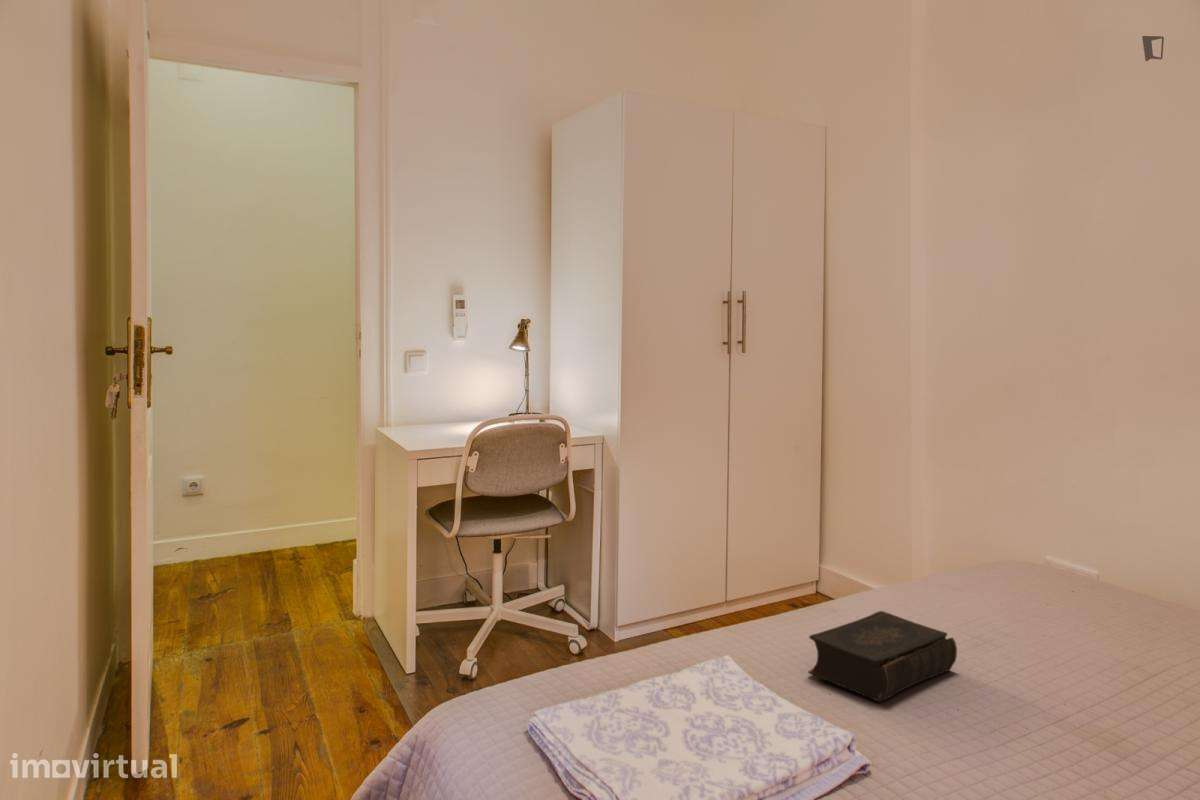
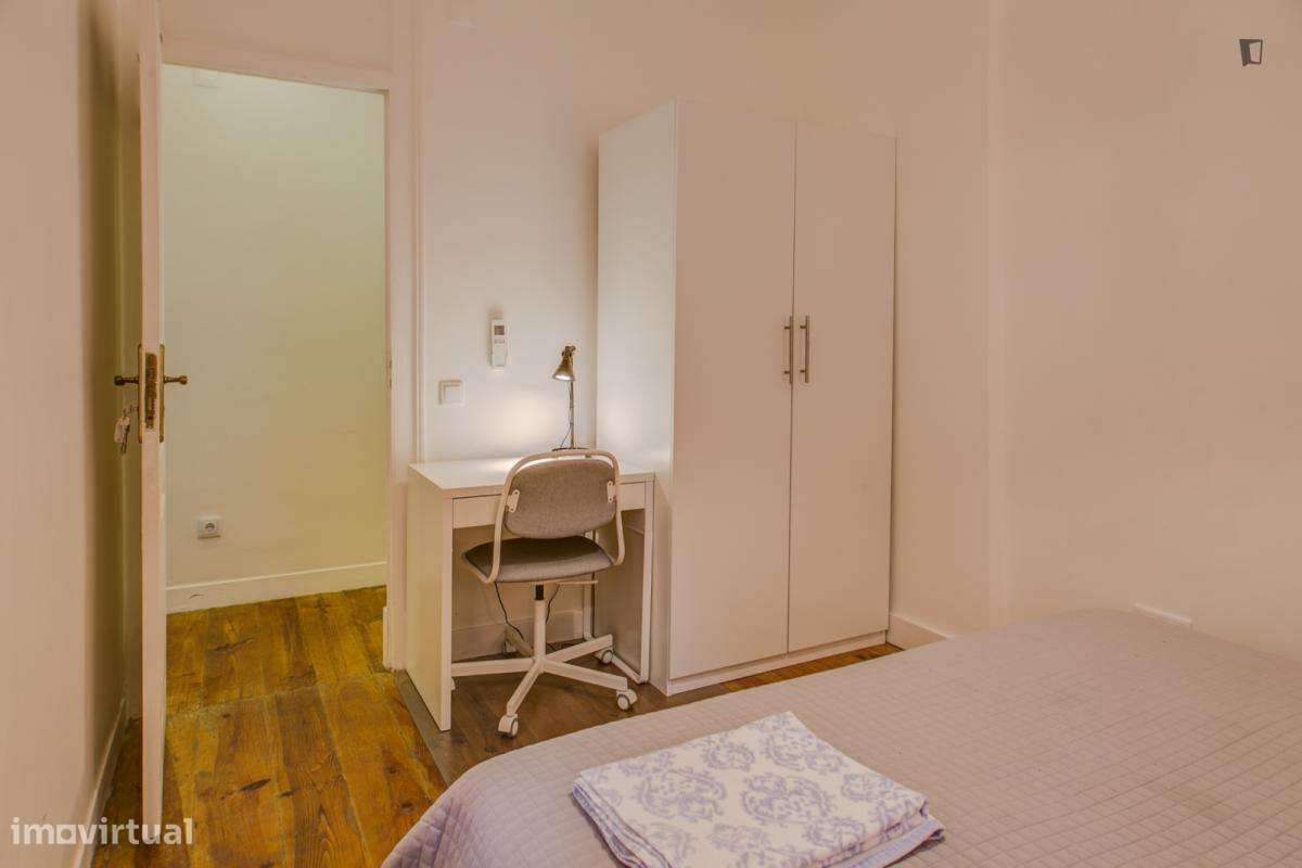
- book [807,610,958,703]
